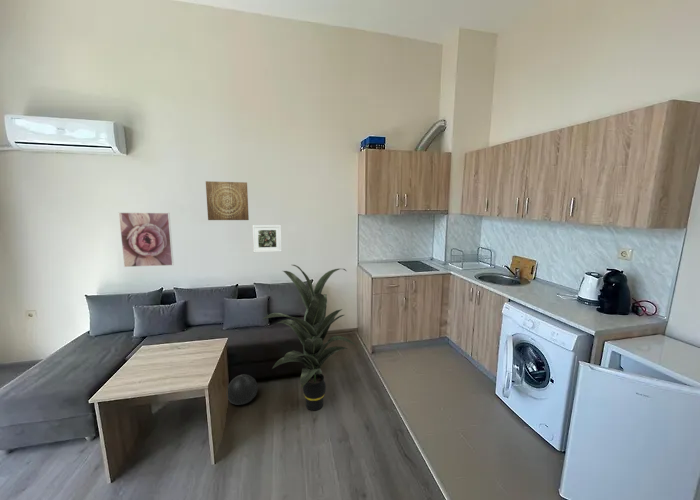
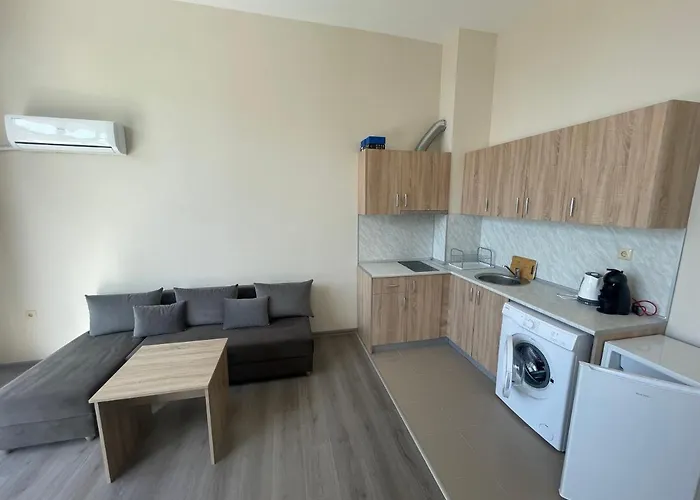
- indoor plant [261,264,358,412]
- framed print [117,211,175,268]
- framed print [252,224,283,253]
- decorative ball [227,373,259,406]
- wall art [205,180,250,221]
